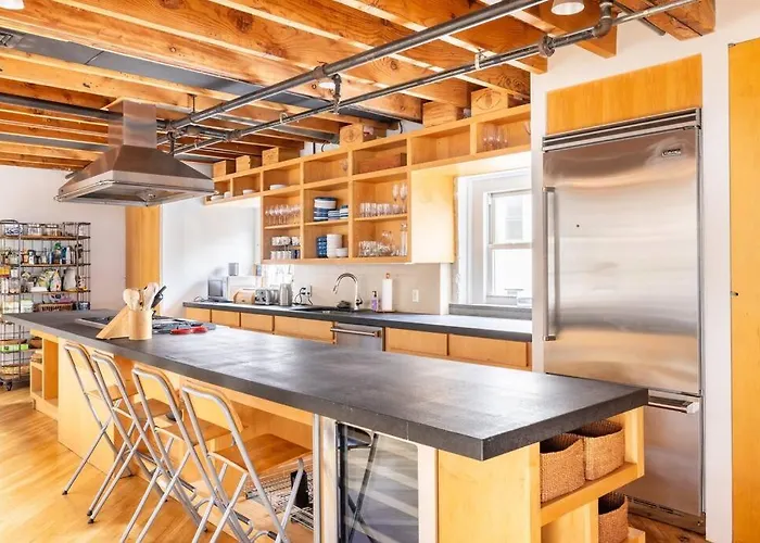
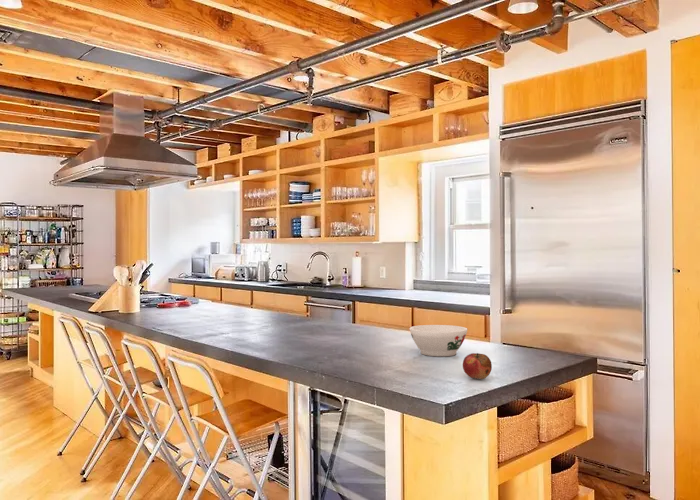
+ fruit [462,352,493,380]
+ bowl [408,324,469,357]
